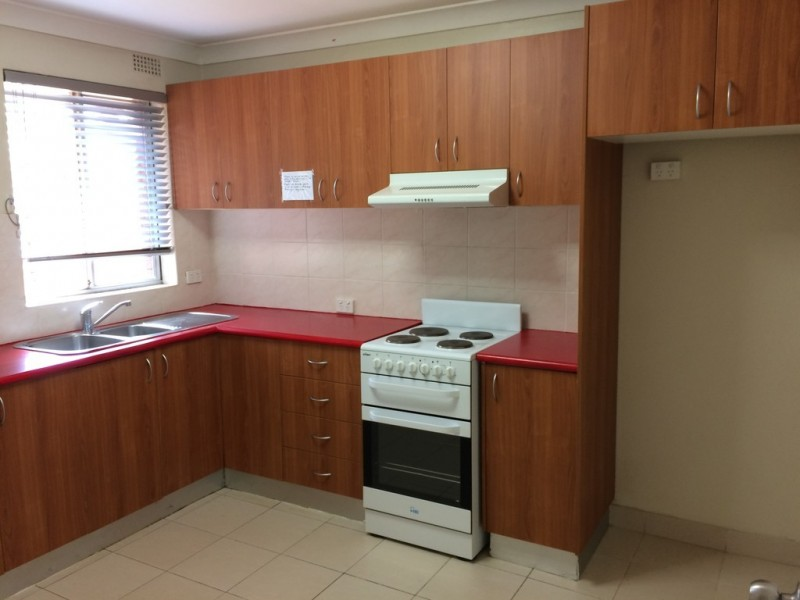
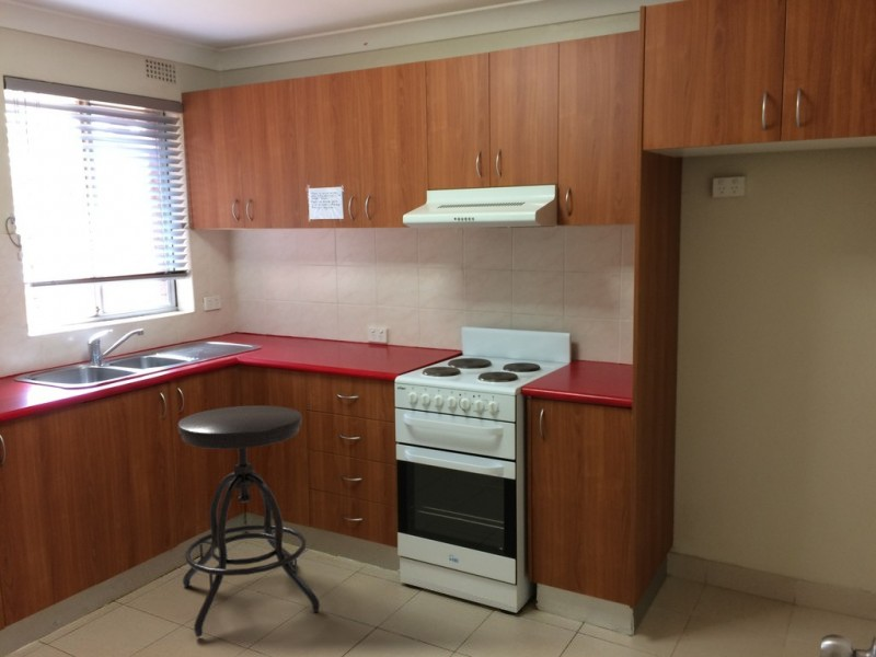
+ stool [177,404,321,637]
